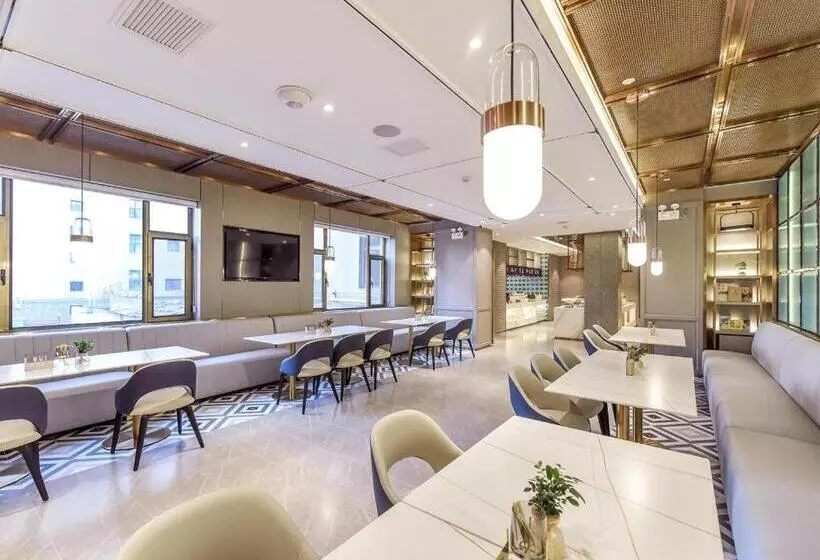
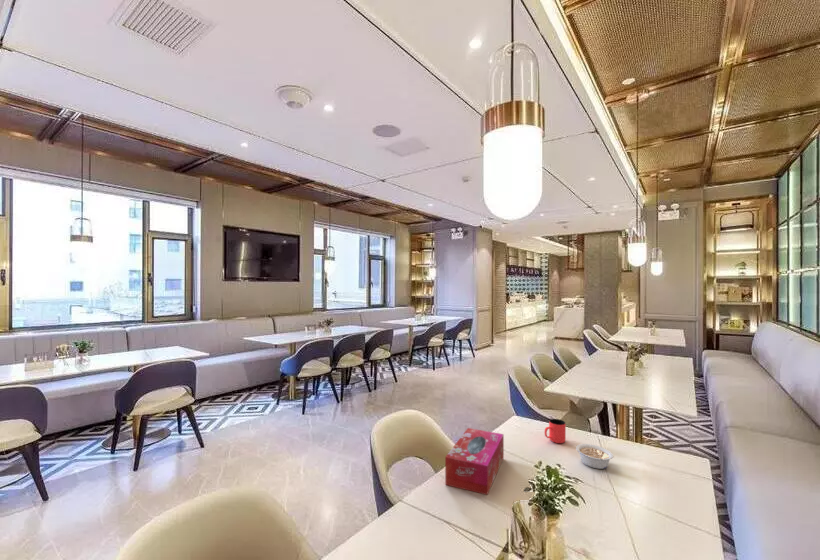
+ legume [575,443,614,470]
+ tissue box [444,427,505,496]
+ cup [544,418,567,444]
